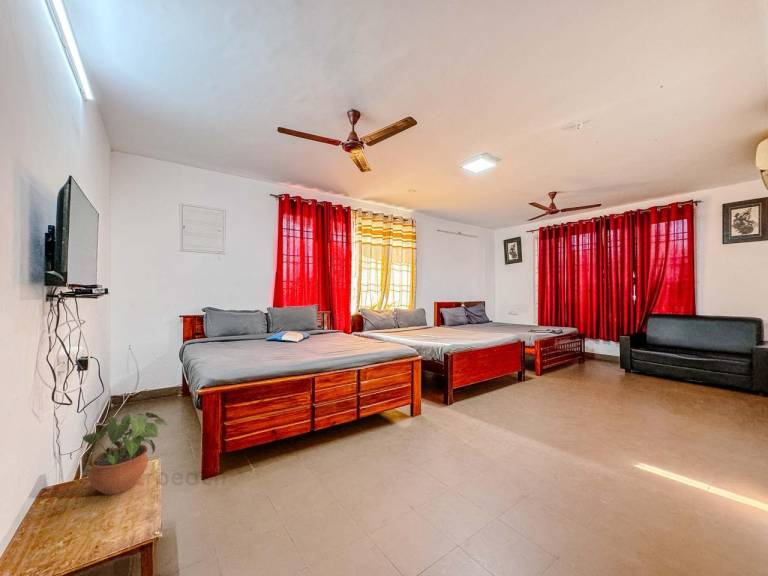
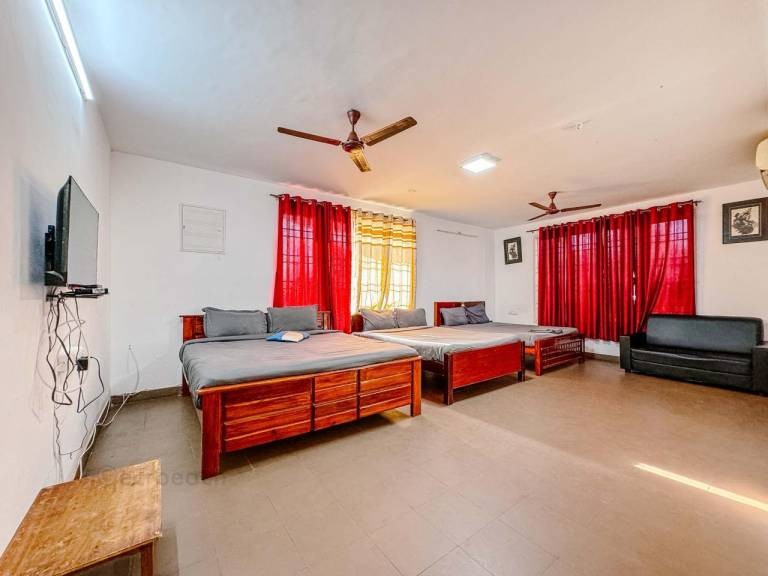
- potted plant [82,411,168,496]
